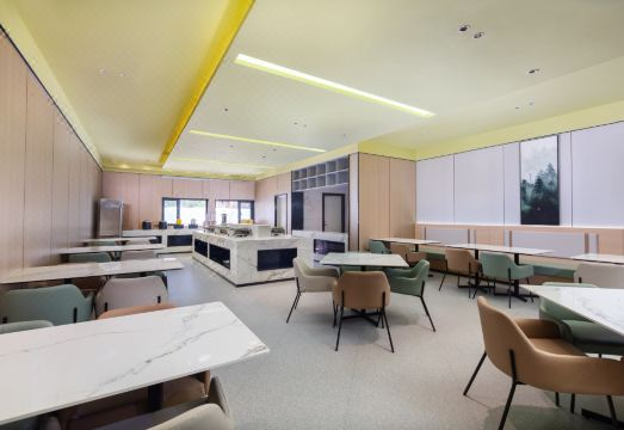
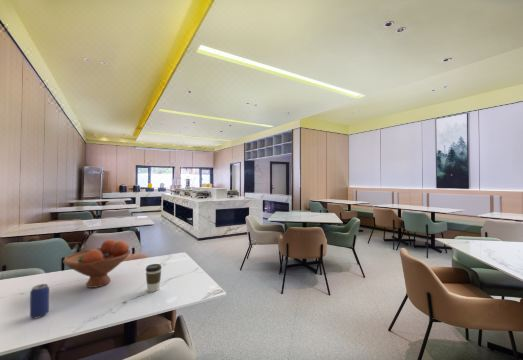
+ beverage can [29,283,50,319]
+ fruit bowl [62,239,131,289]
+ coffee cup [145,263,163,293]
